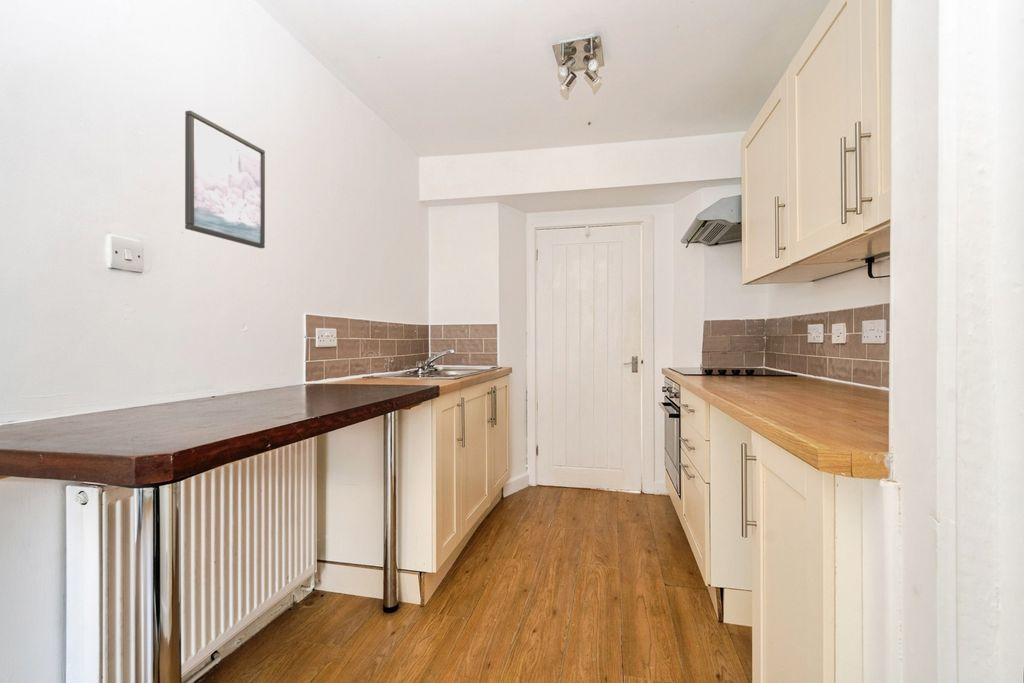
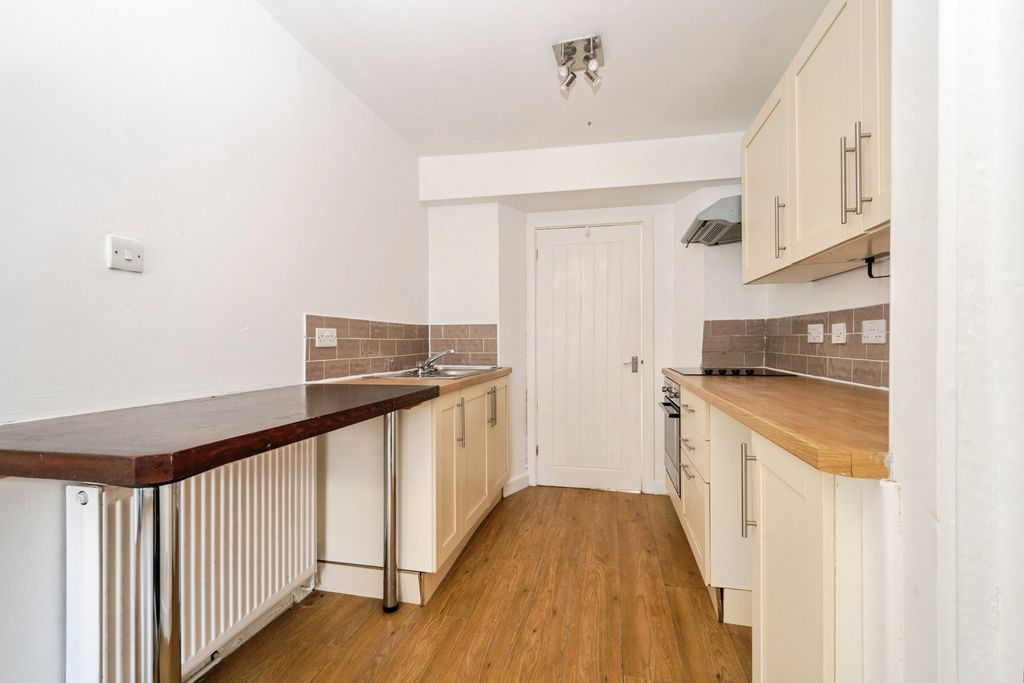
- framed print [184,110,266,249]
